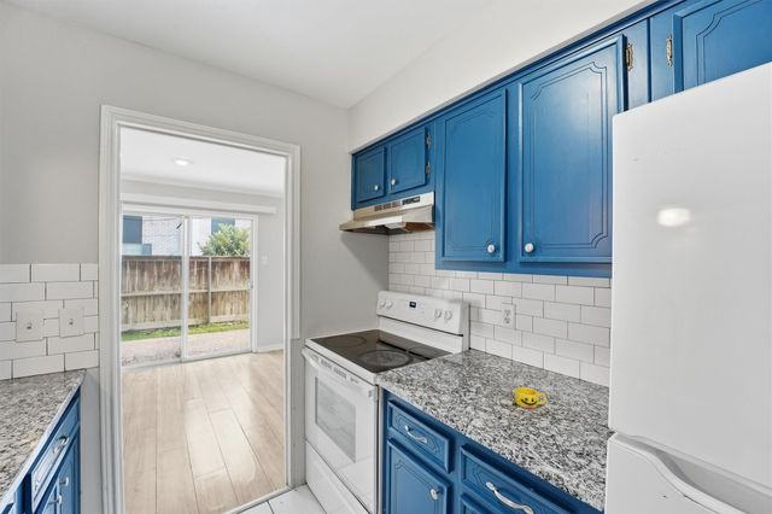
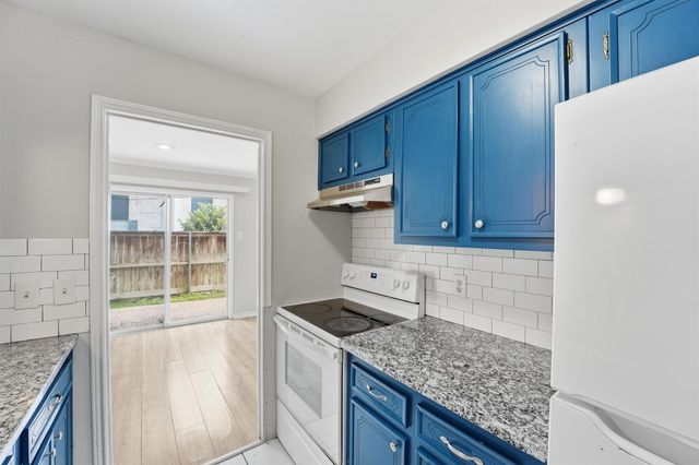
- cup [514,386,548,409]
